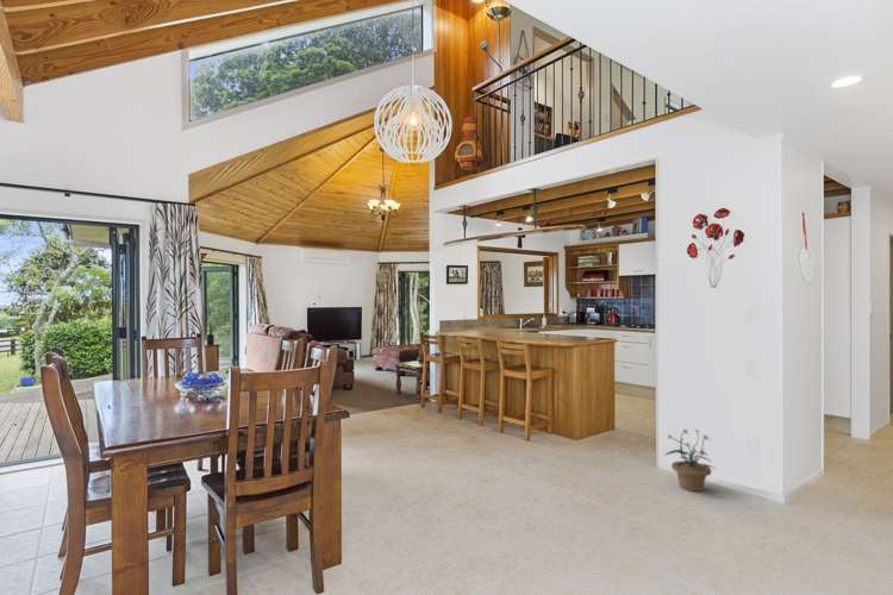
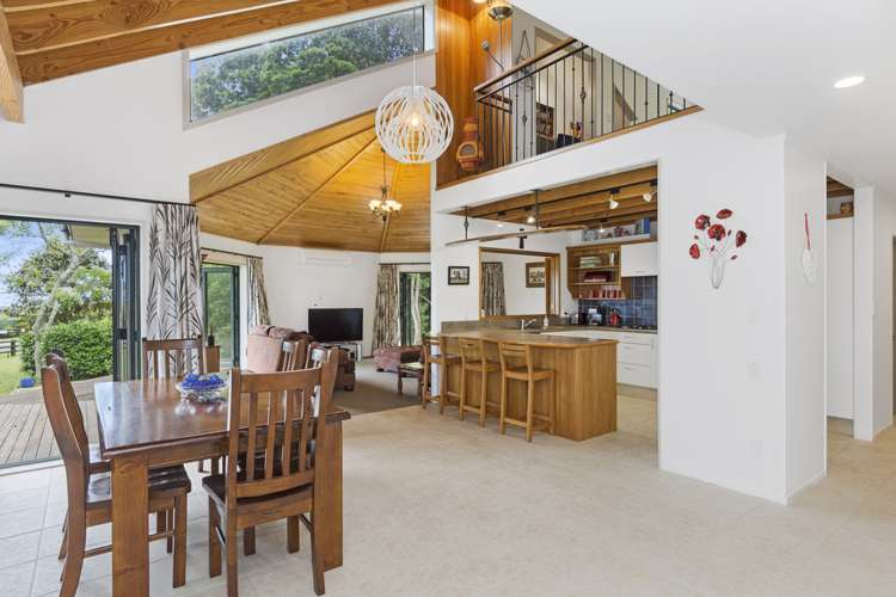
- potted plant [663,427,717,493]
